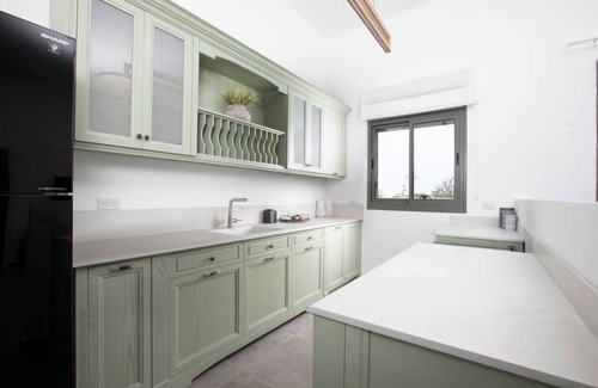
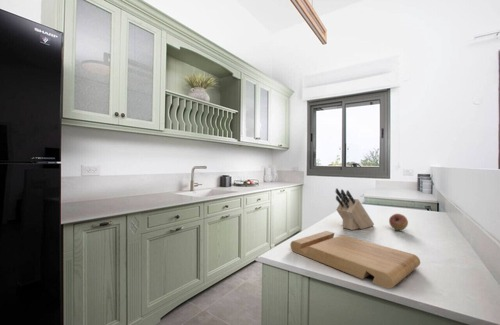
+ fruit [388,213,409,231]
+ knife block [335,187,375,231]
+ cutting board [289,230,421,290]
